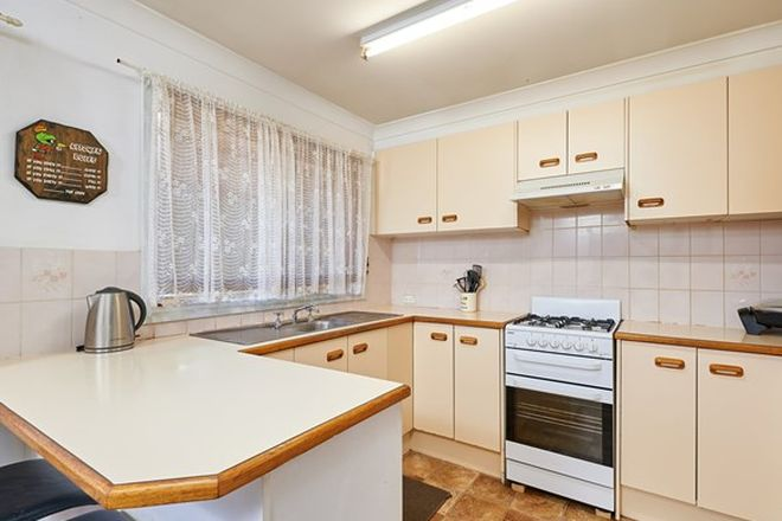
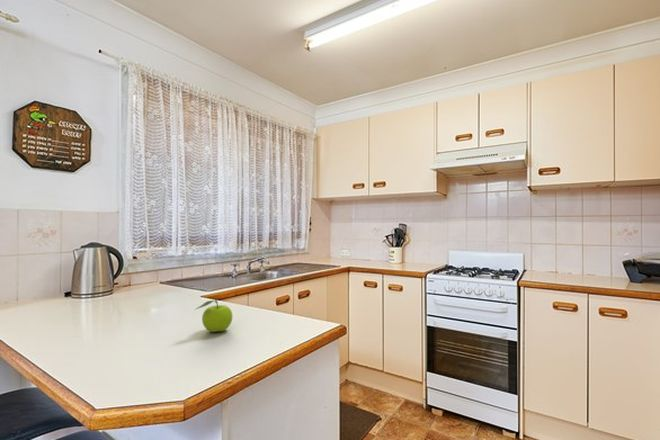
+ fruit [194,298,233,333]
